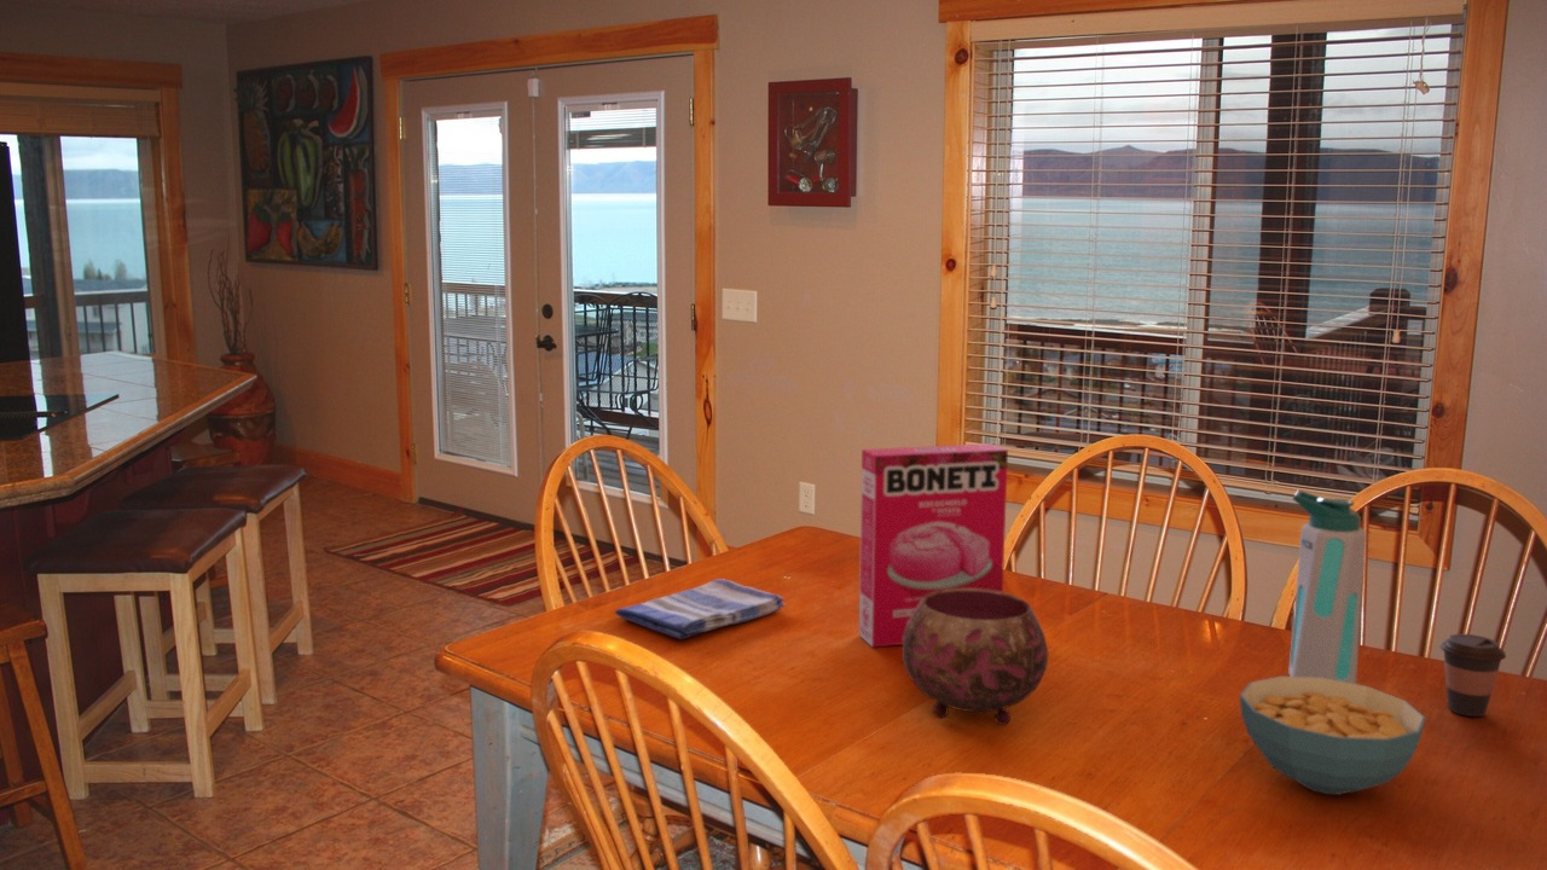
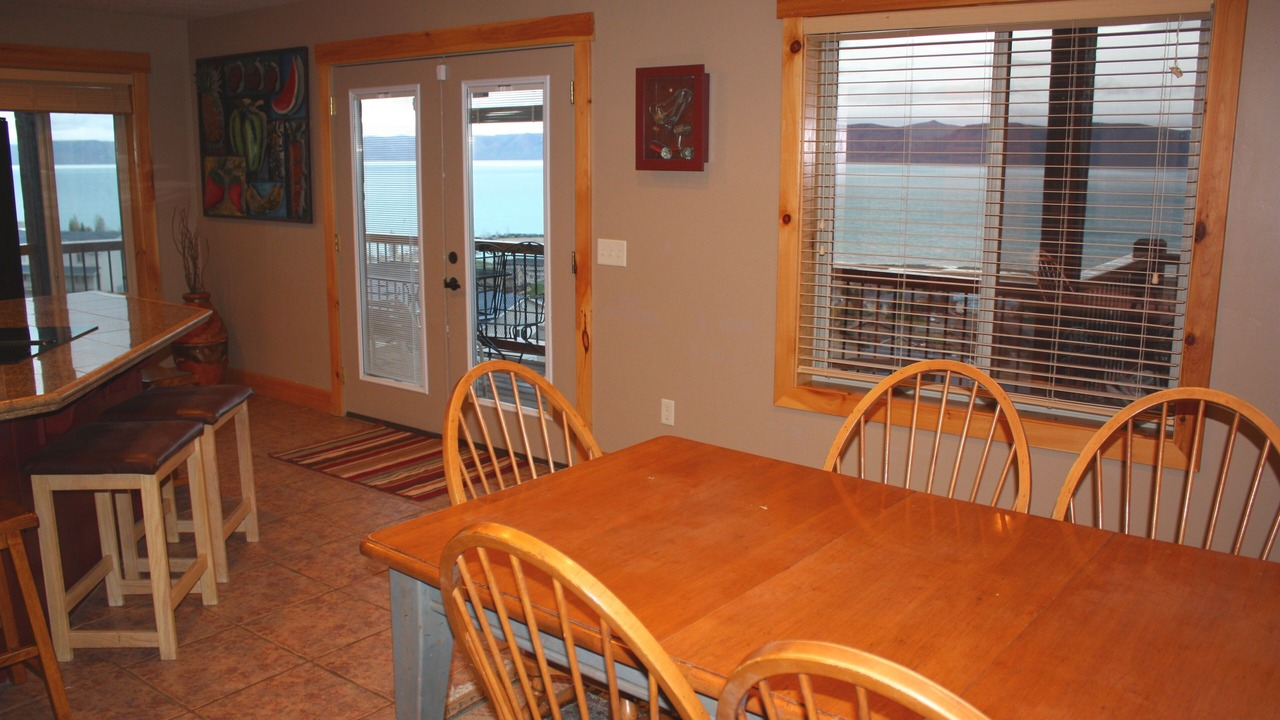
- cereal box [858,442,1009,649]
- coffee cup [1439,633,1507,718]
- cereal bowl [1239,675,1426,795]
- bowl [902,588,1049,726]
- dish towel [614,578,787,640]
- water bottle [1287,489,1367,684]
